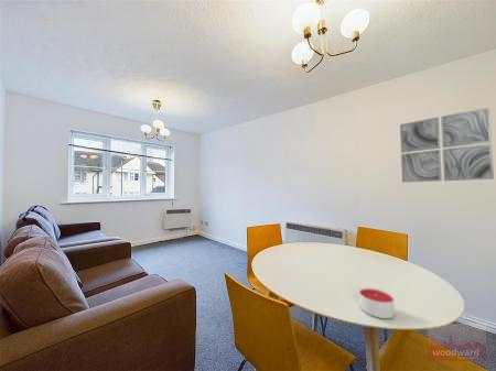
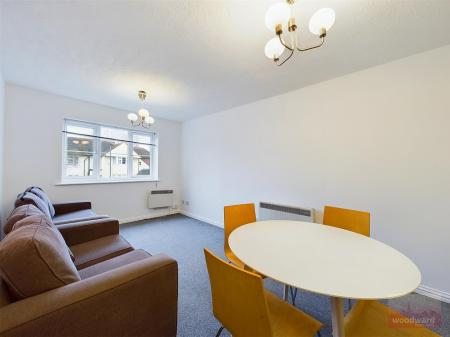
- wall art [399,106,495,184]
- candle [358,287,396,319]
